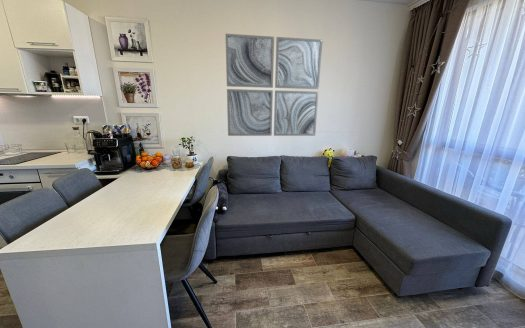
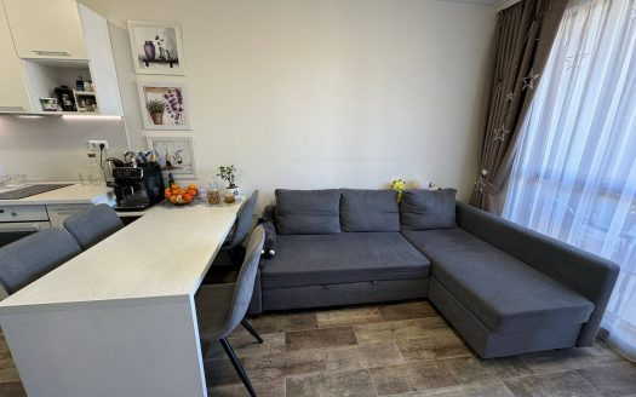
- wall art [224,33,324,137]
